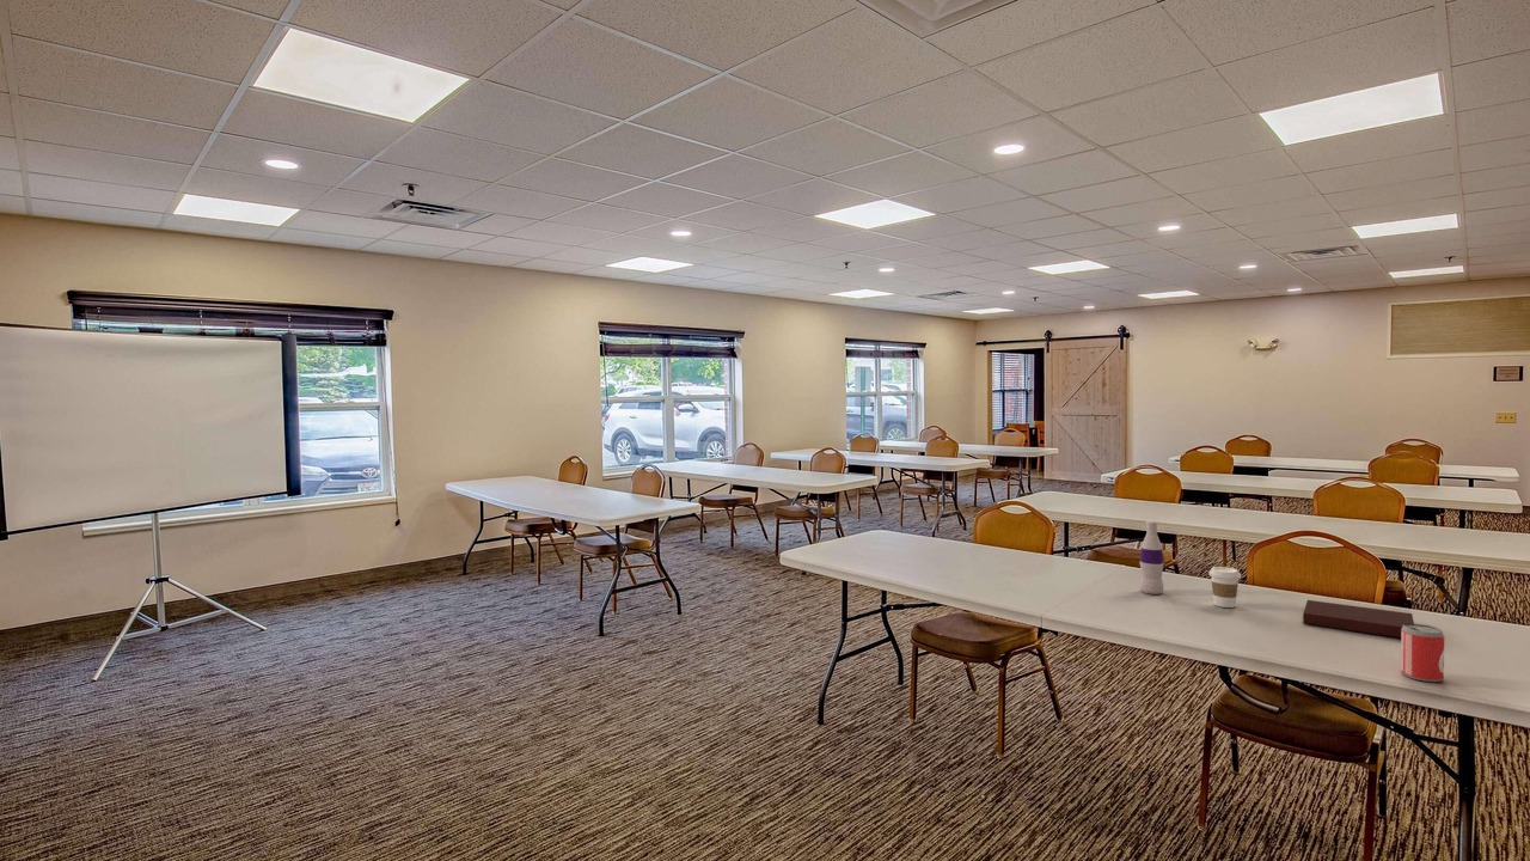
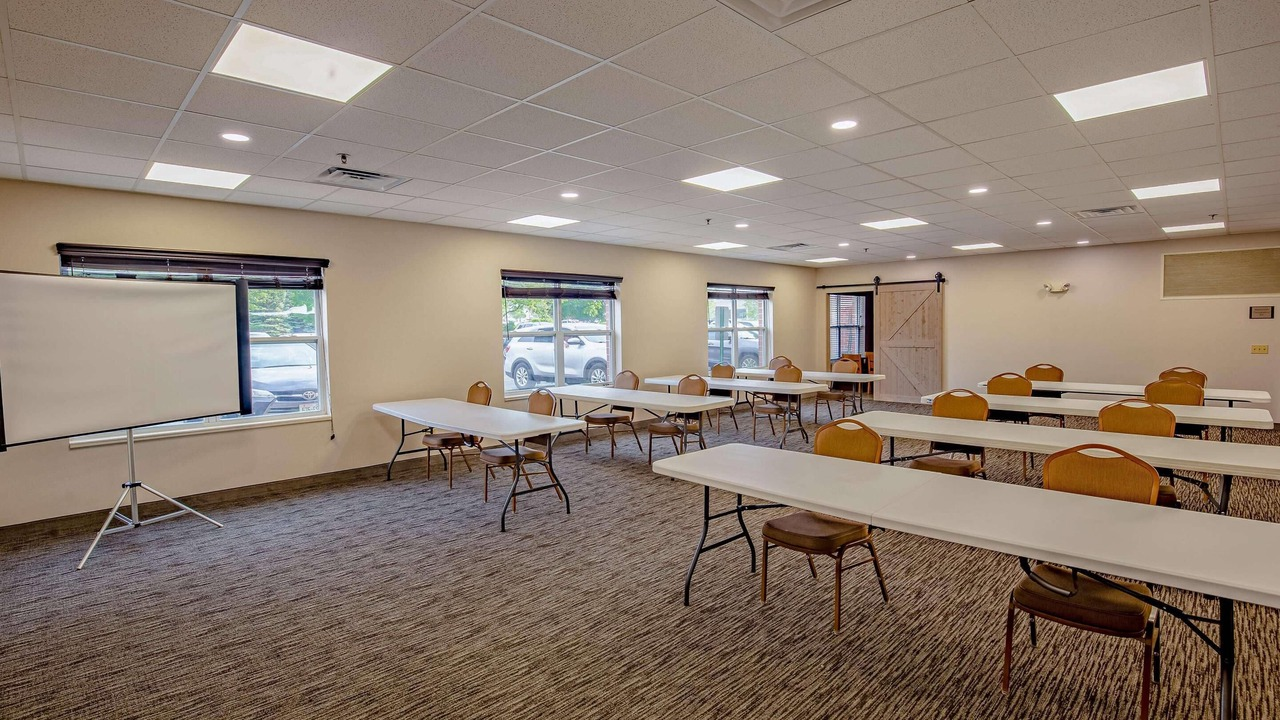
- coffee cup [1207,566,1242,609]
- notebook [1302,599,1415,639]
- beer can [1400,623,1445,683]
- bottle [1139,520,1165,596]
